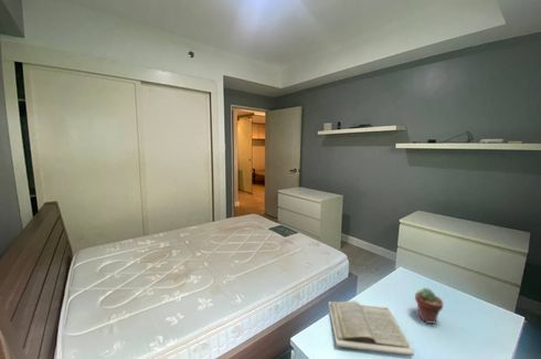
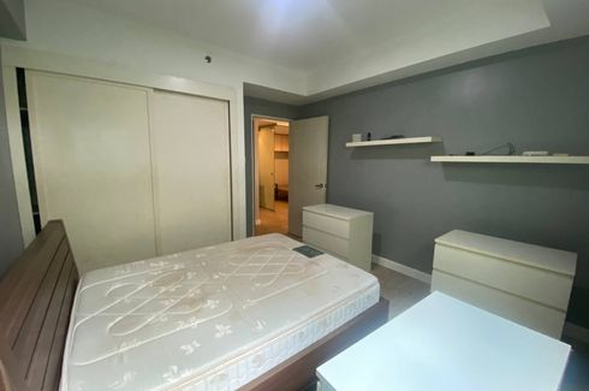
- potted succulent [414,287,444,325]
- book [328,300,415,357]
